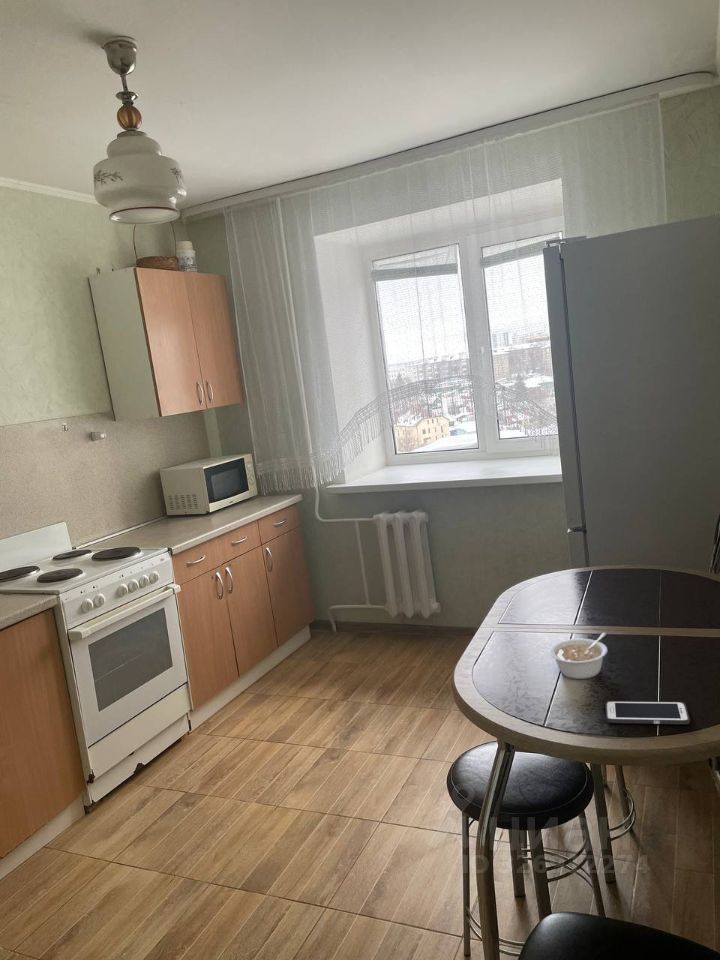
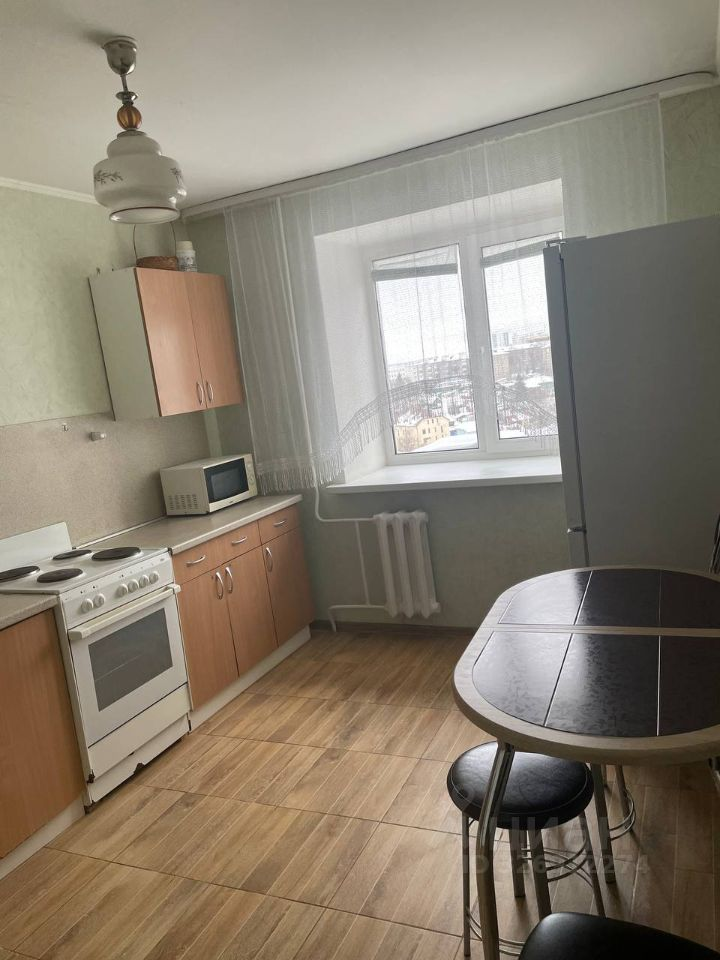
- cell phone [604,700,691,725]
- legume [549,632,609,680]
